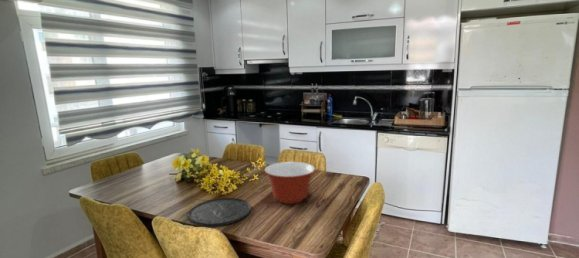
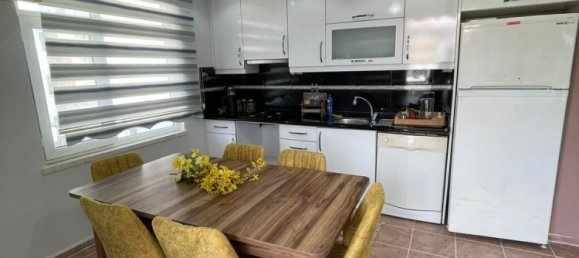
- mixing bowl [263,161,316,205]
- plate [188,197,252,227]
